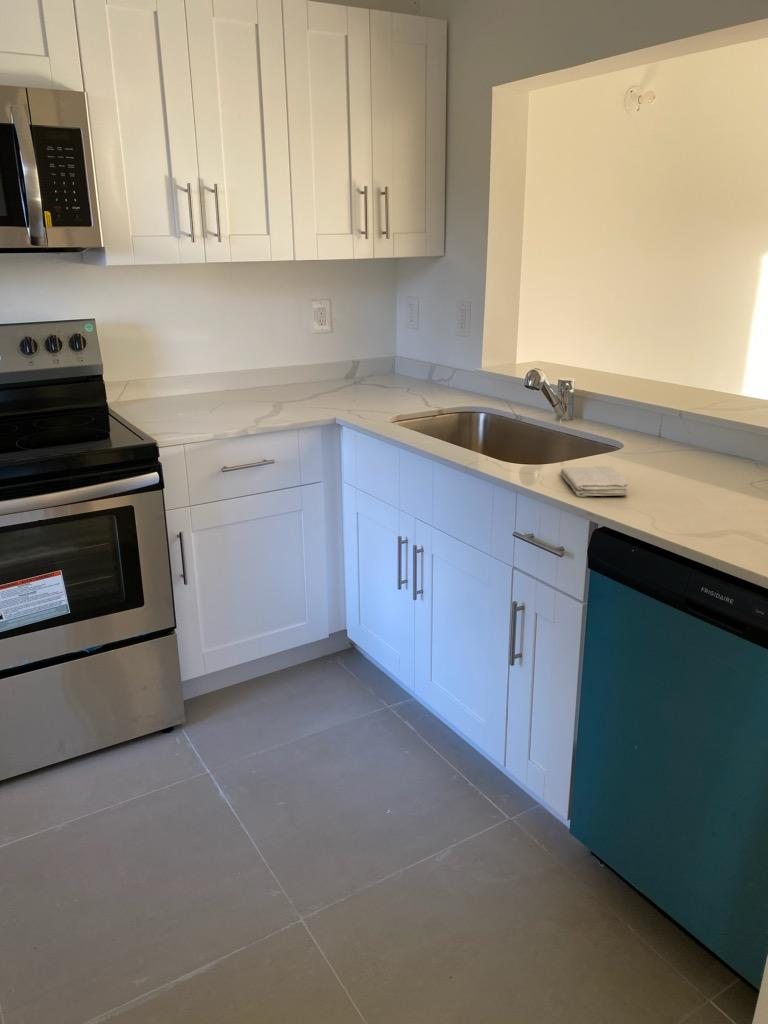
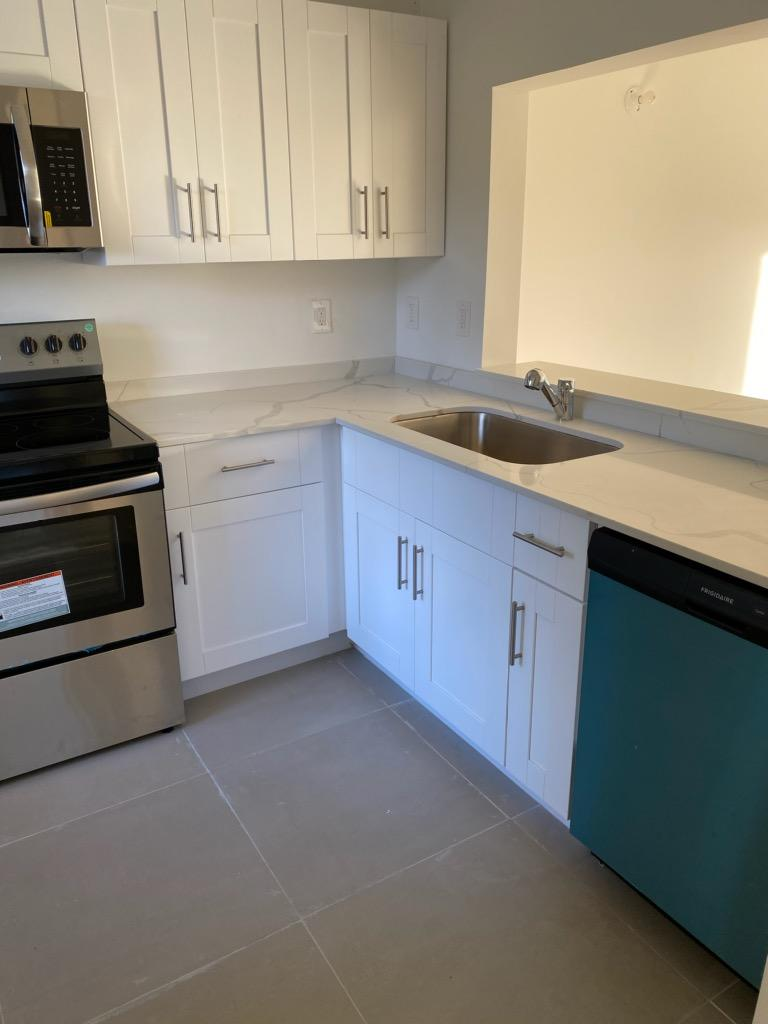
- washcloth [559,465,630,497]
